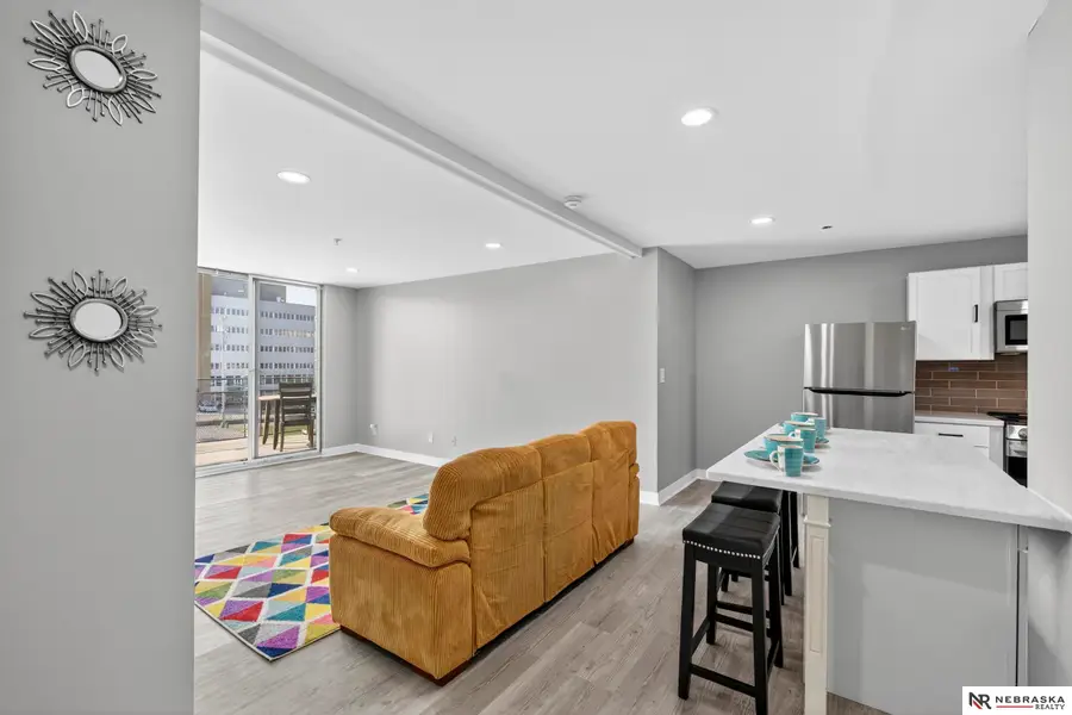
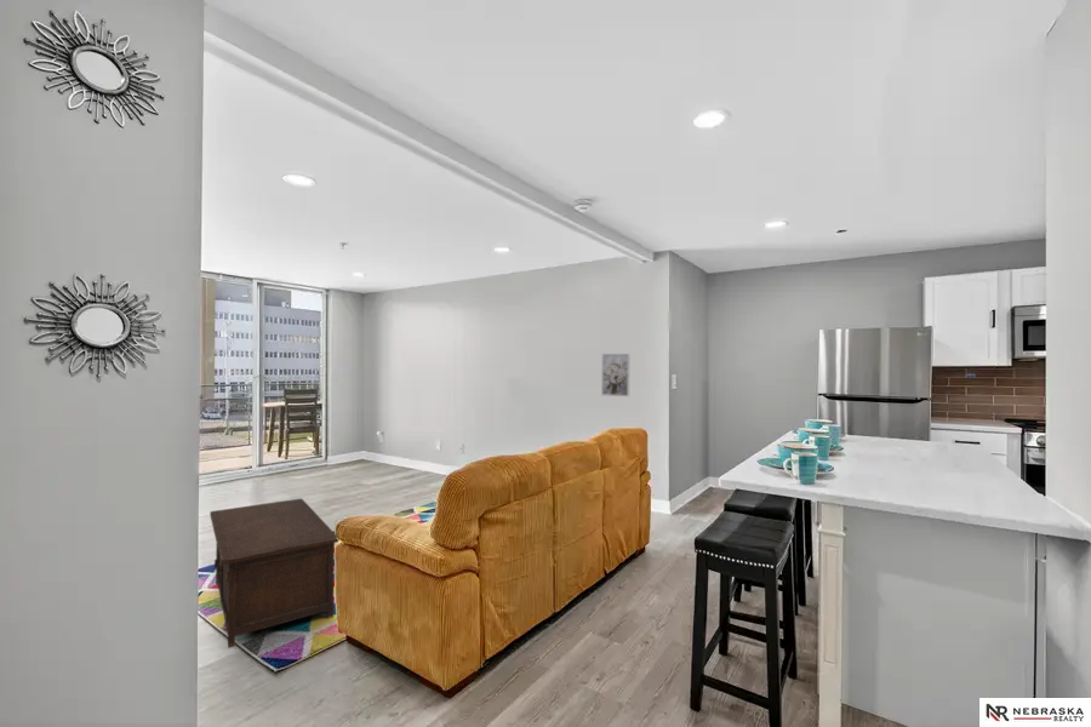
+ wall art [600,353,632,397]
+ cabinet [209,498,339,649]
